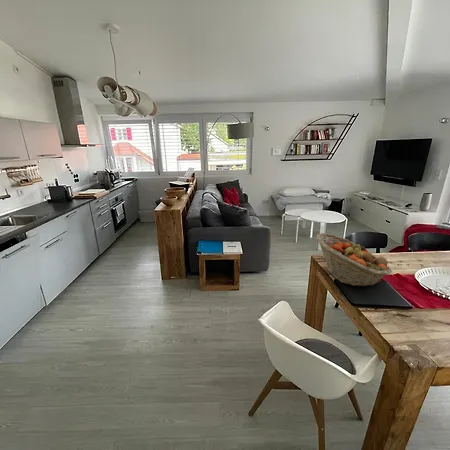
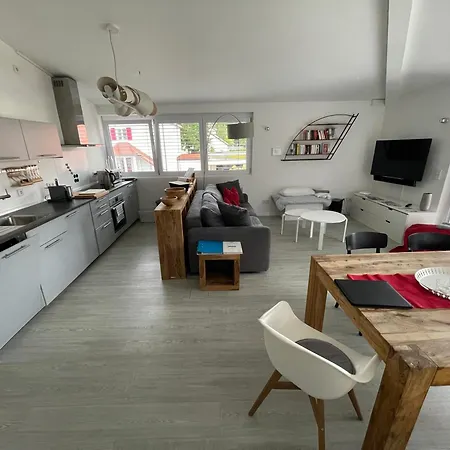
- fruit basket [316,232,393,287]
